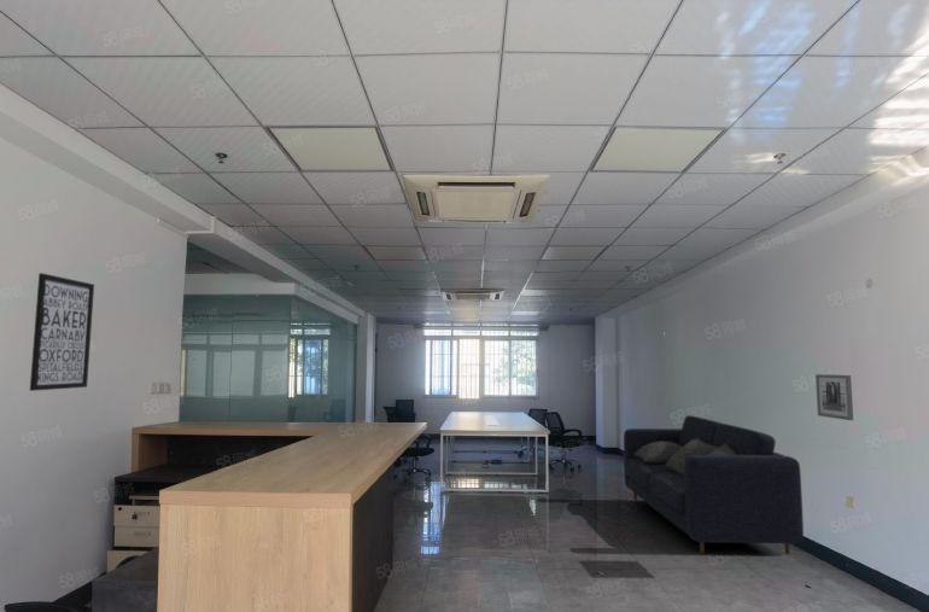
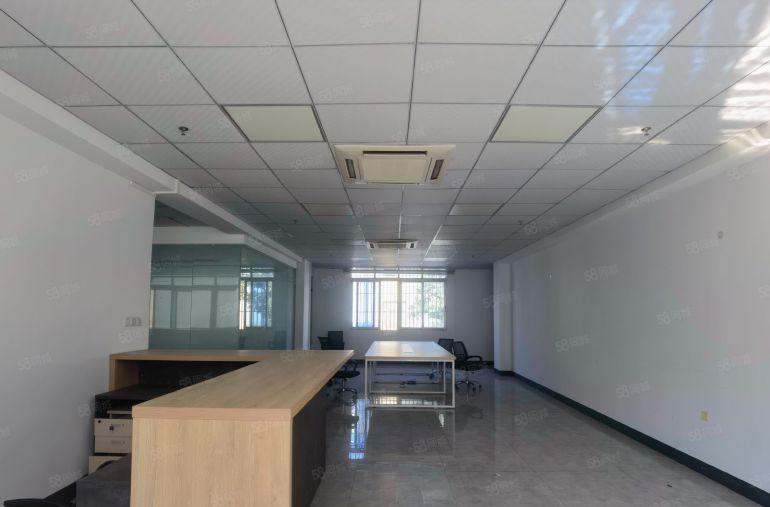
- wall art [814,373,854,421]
- wall art [29,272,95,392]
- sofa [623,414,805,555]
